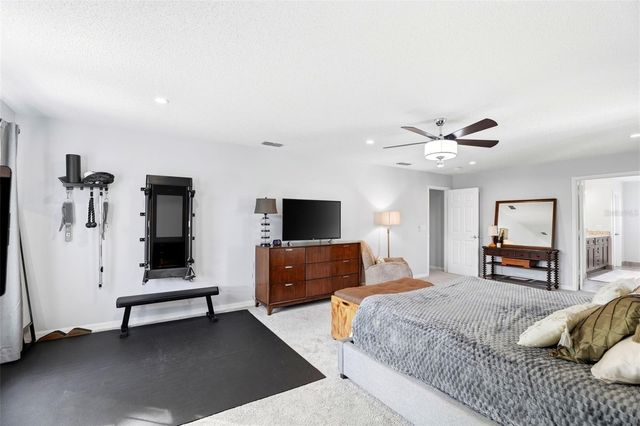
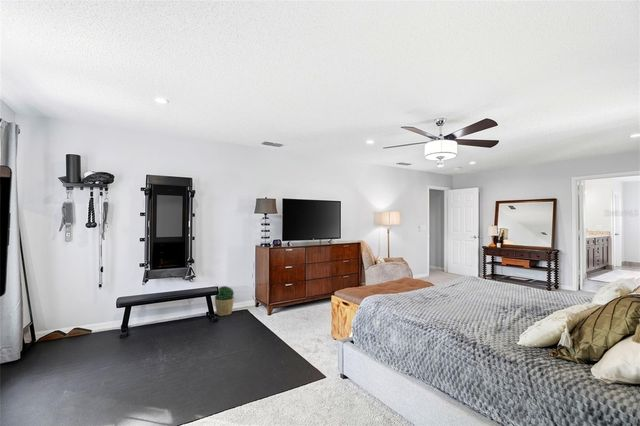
+ potted plant [214,285,235,317]
